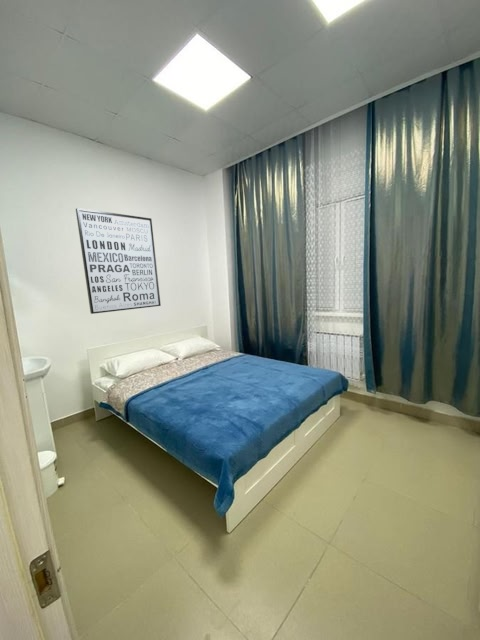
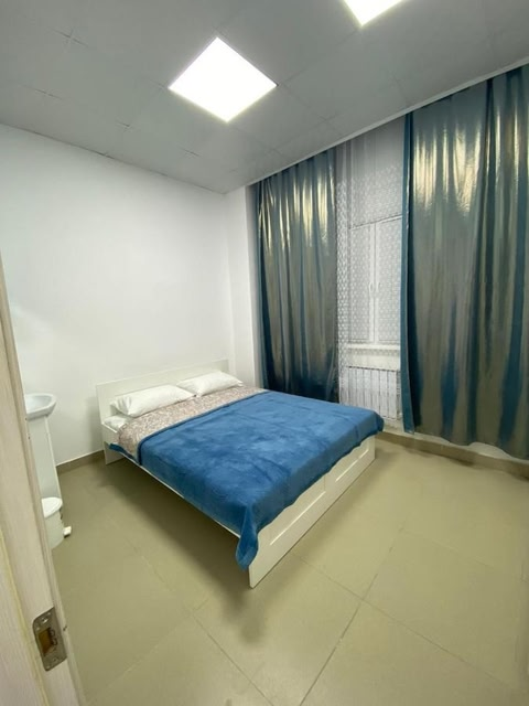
- wall art [75,207,162,315]
